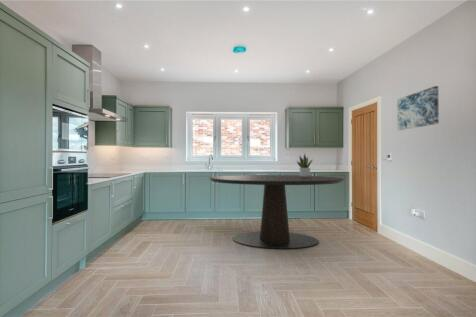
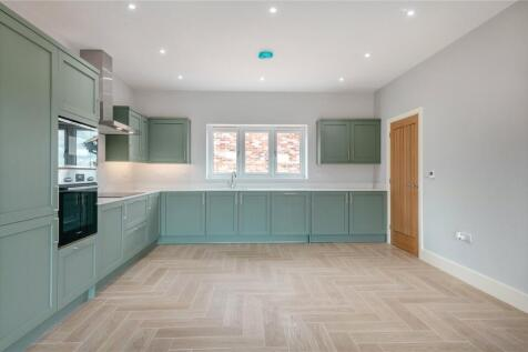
- dining table [208,174,345,250]
- wall art [396,85,440,131]
- potted plant [296,152,314,177]
